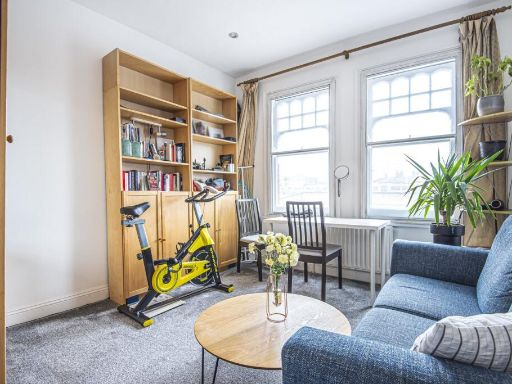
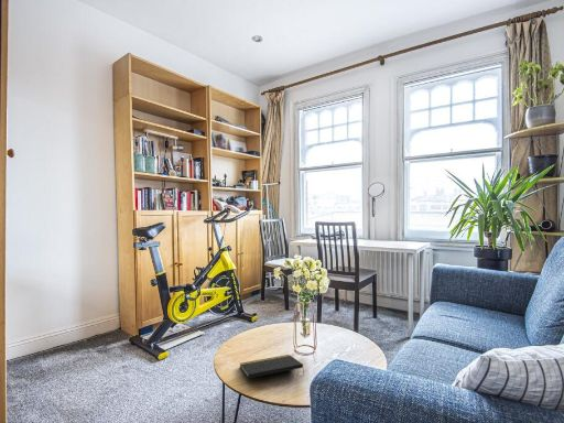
+ notepad [239,354,305,379]
